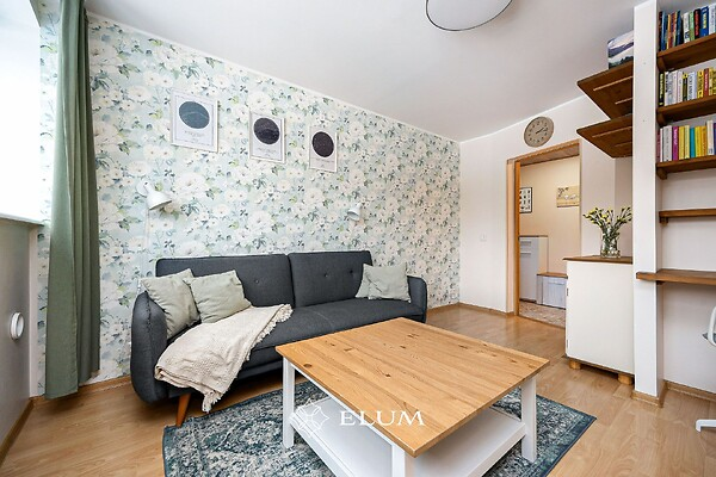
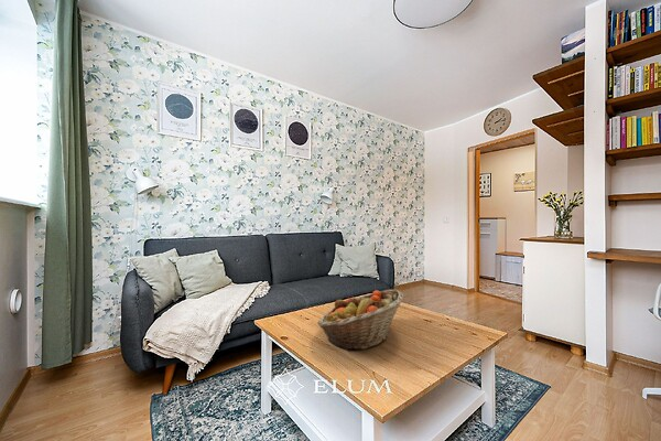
+ fruit basket [316,289,404,352]
